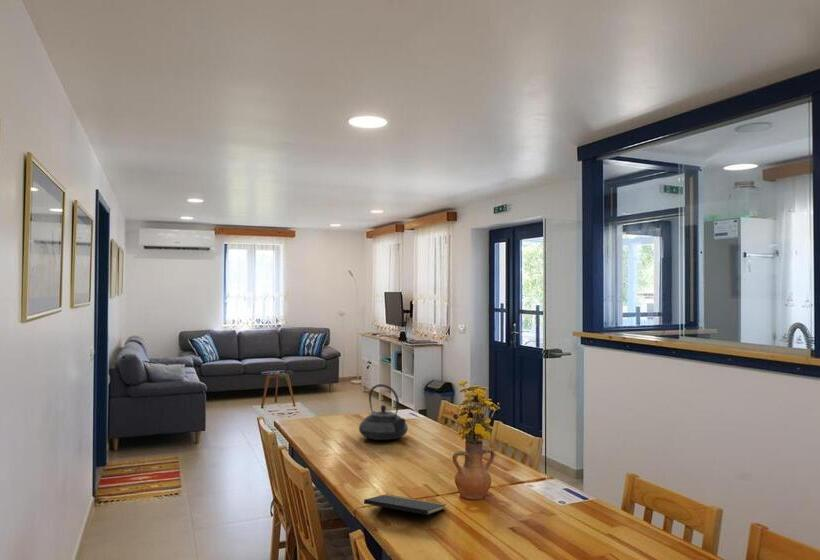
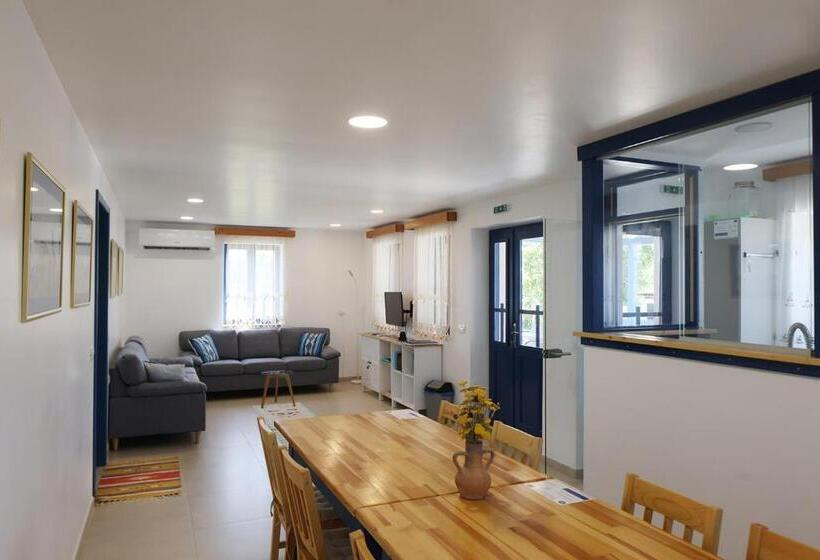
- notepad [363,493,447,526]
- teapot [358,383,409,441]
